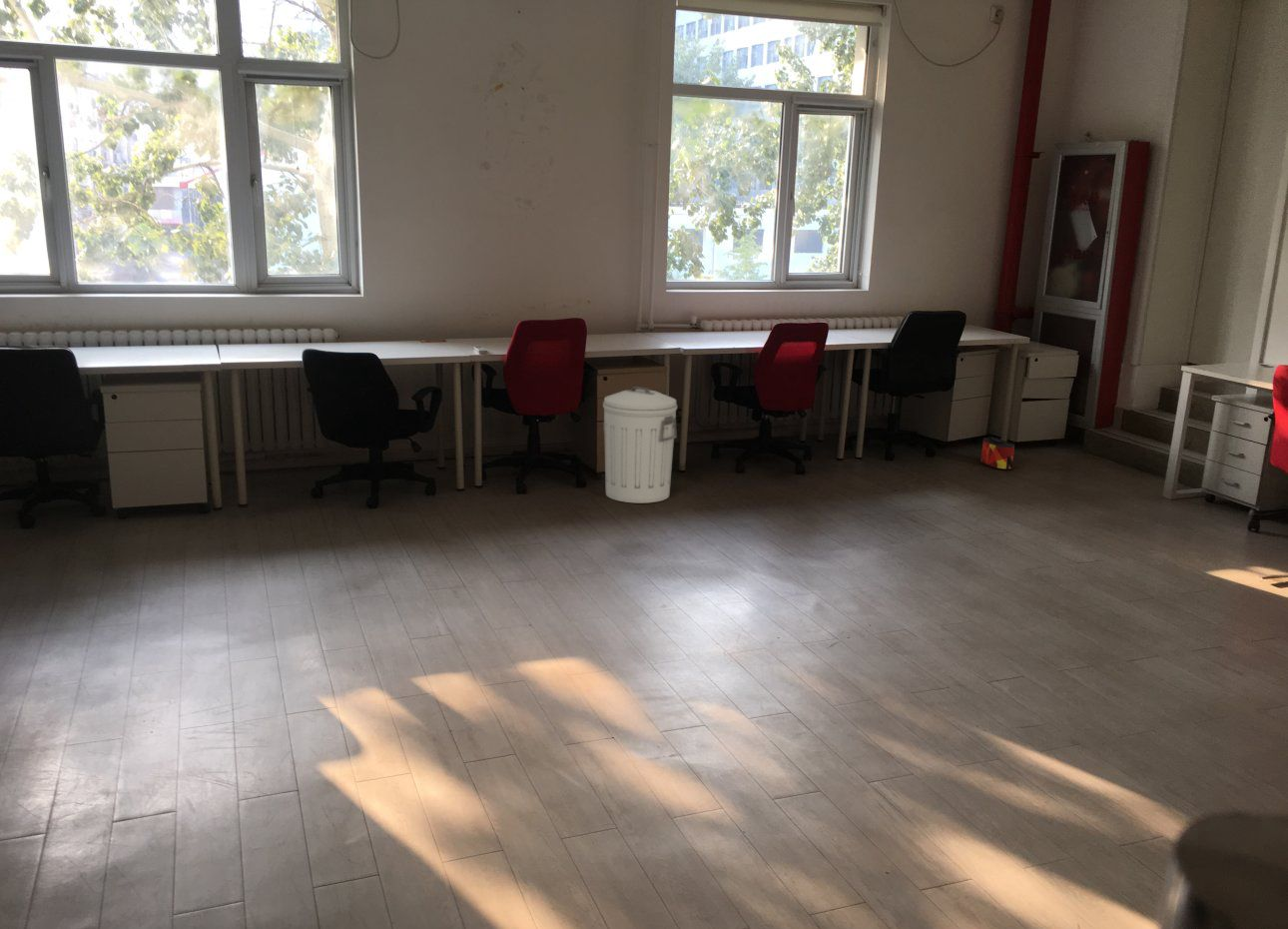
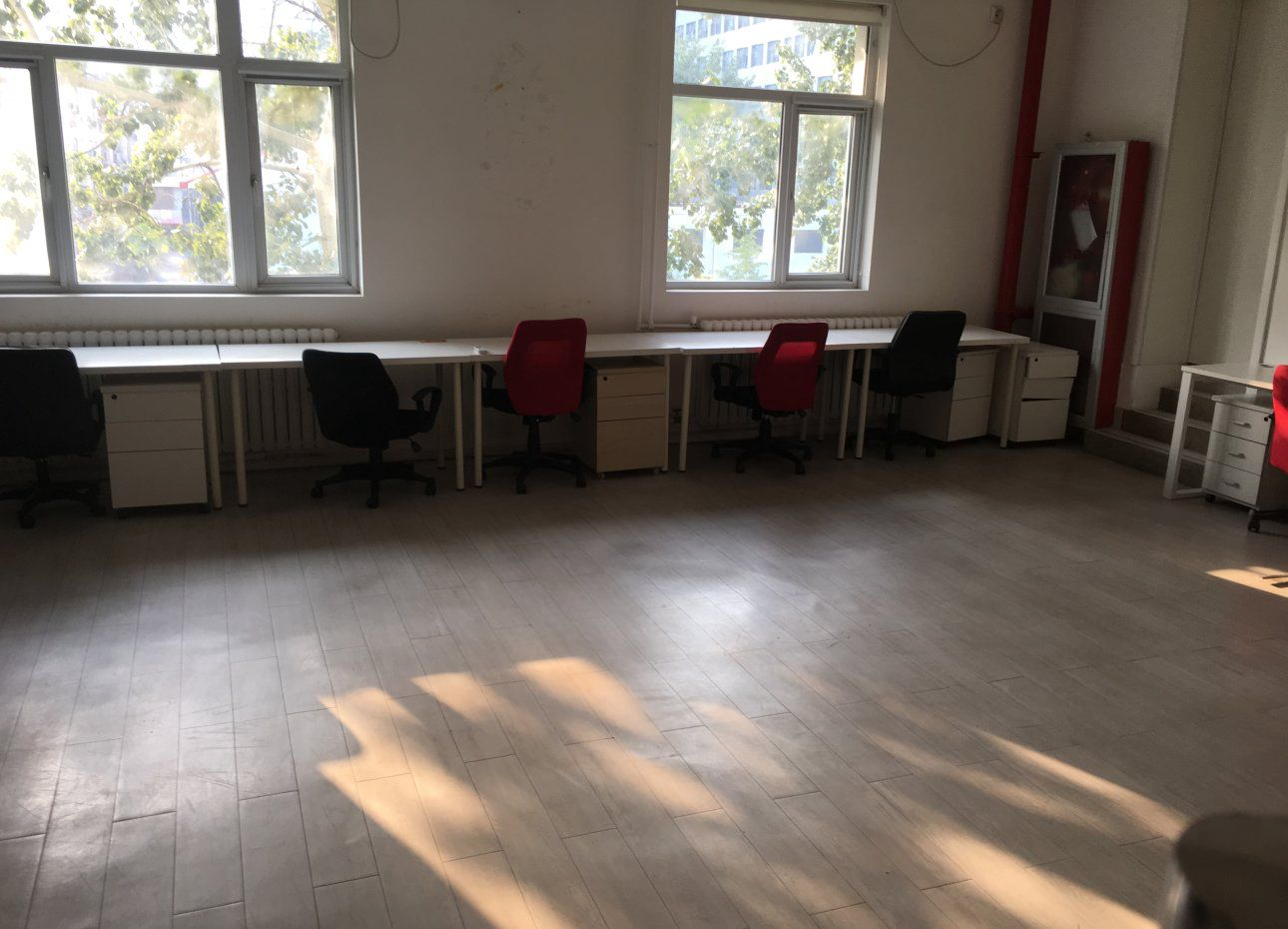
- trash can [602,386,678,503]
- bag [979,437,1015,470]
